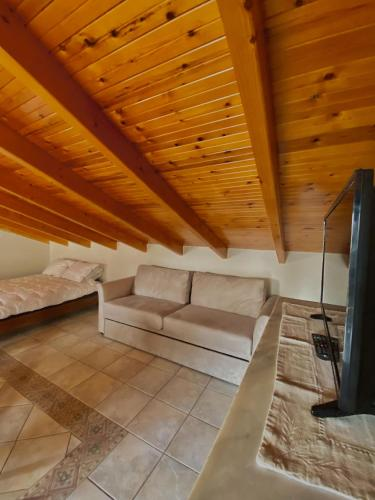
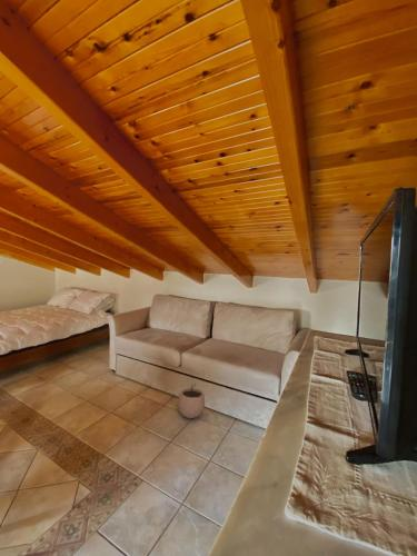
+ plant pot [177,381,206,419]
